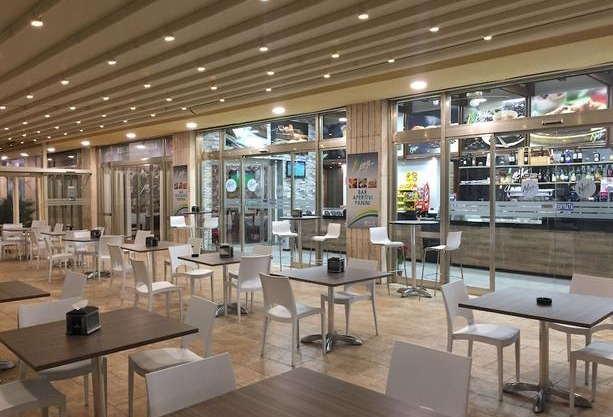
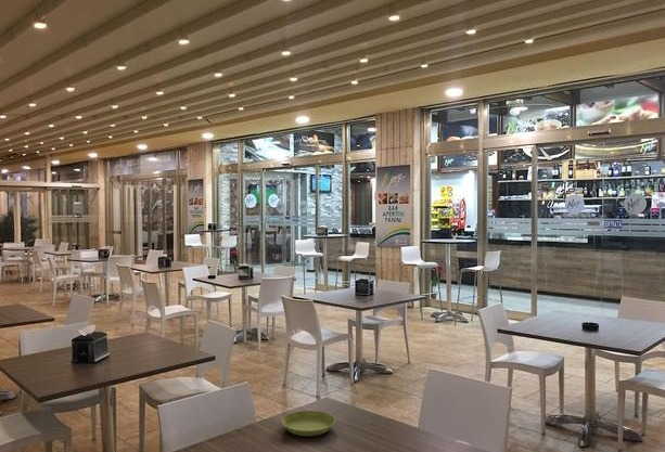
+ saucer [281,410,336,437]
